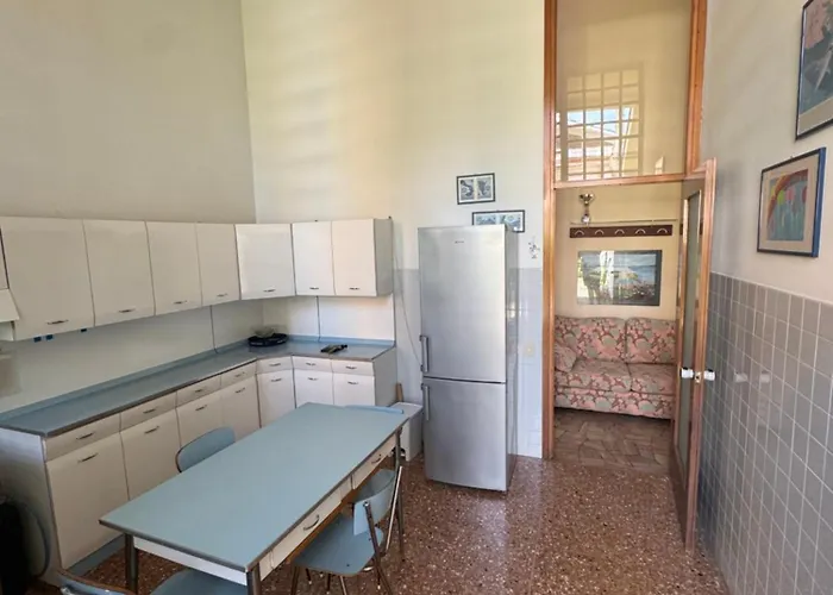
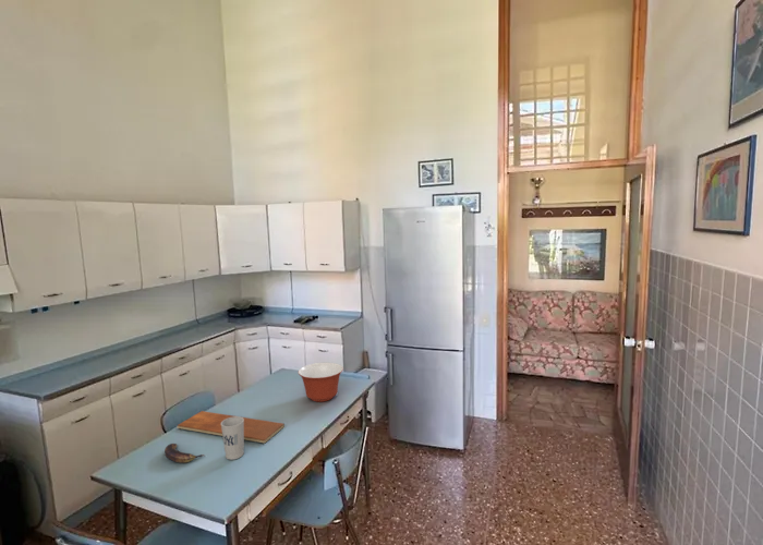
+ banana [164,443,205,464]
+ mixing bowl [298,362,344,402]
+ chopping board [175,410,286,445]
+ cup [221,415,245,461]
